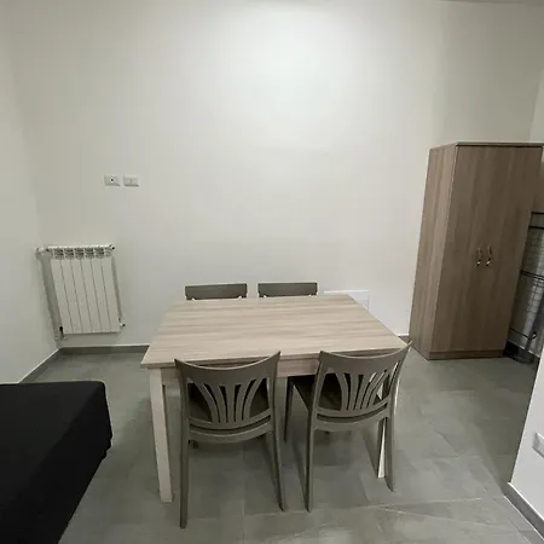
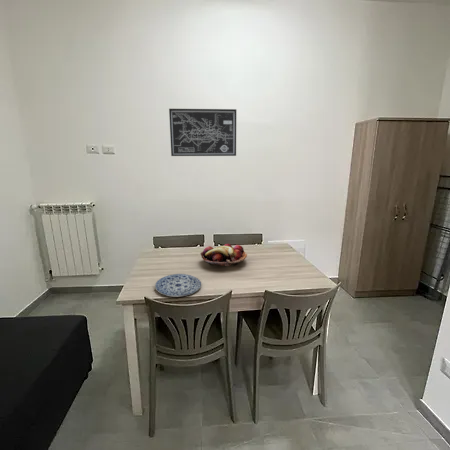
+ fruit basket [199,243,248,267]
+ wall art [168,108,237,157]
+ plate [154,273,202,298]
